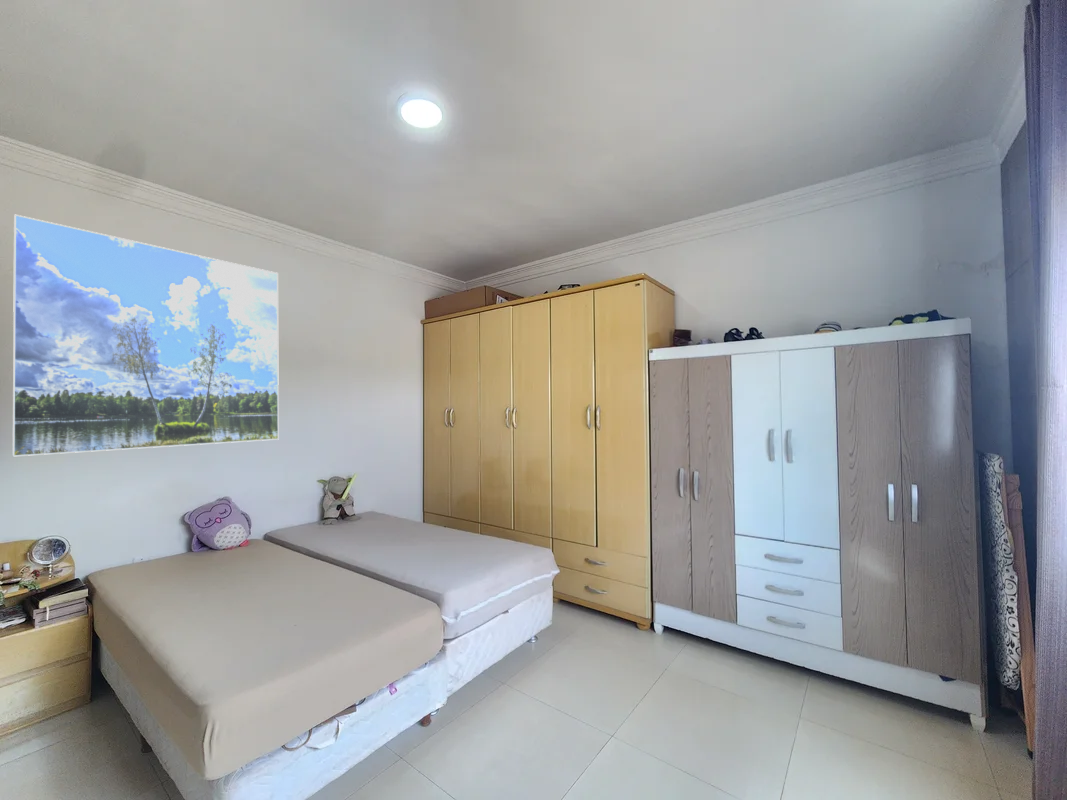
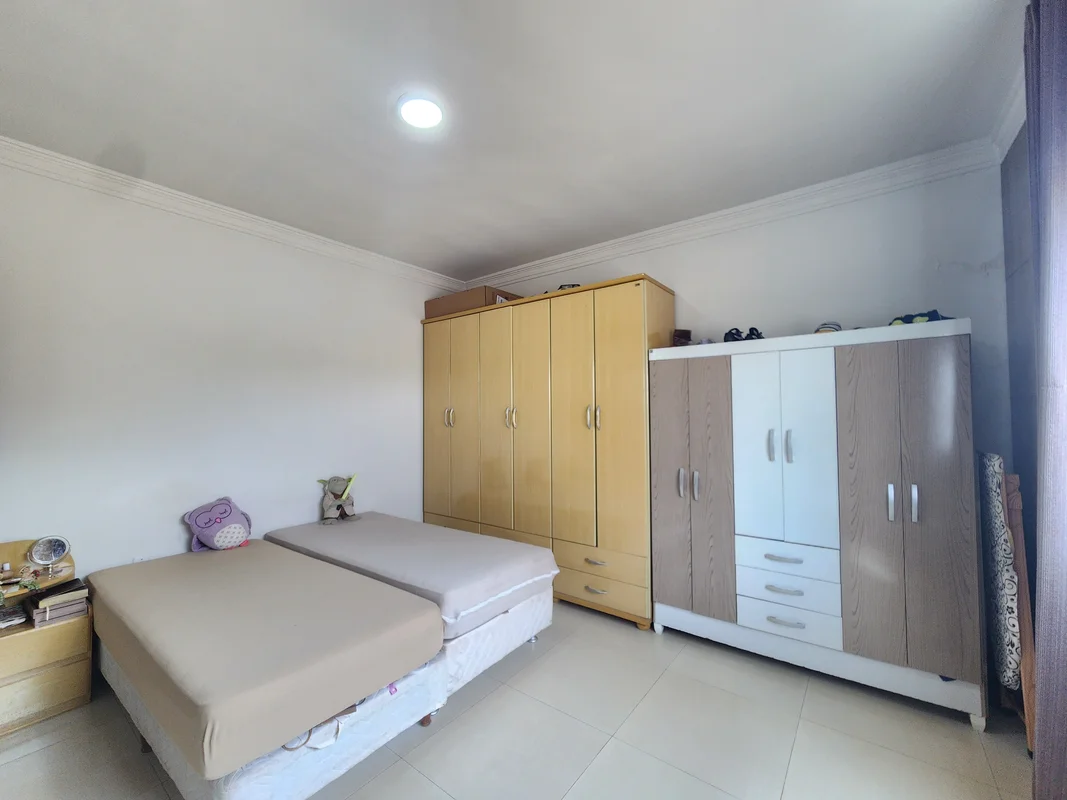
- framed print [12,213,280,457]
